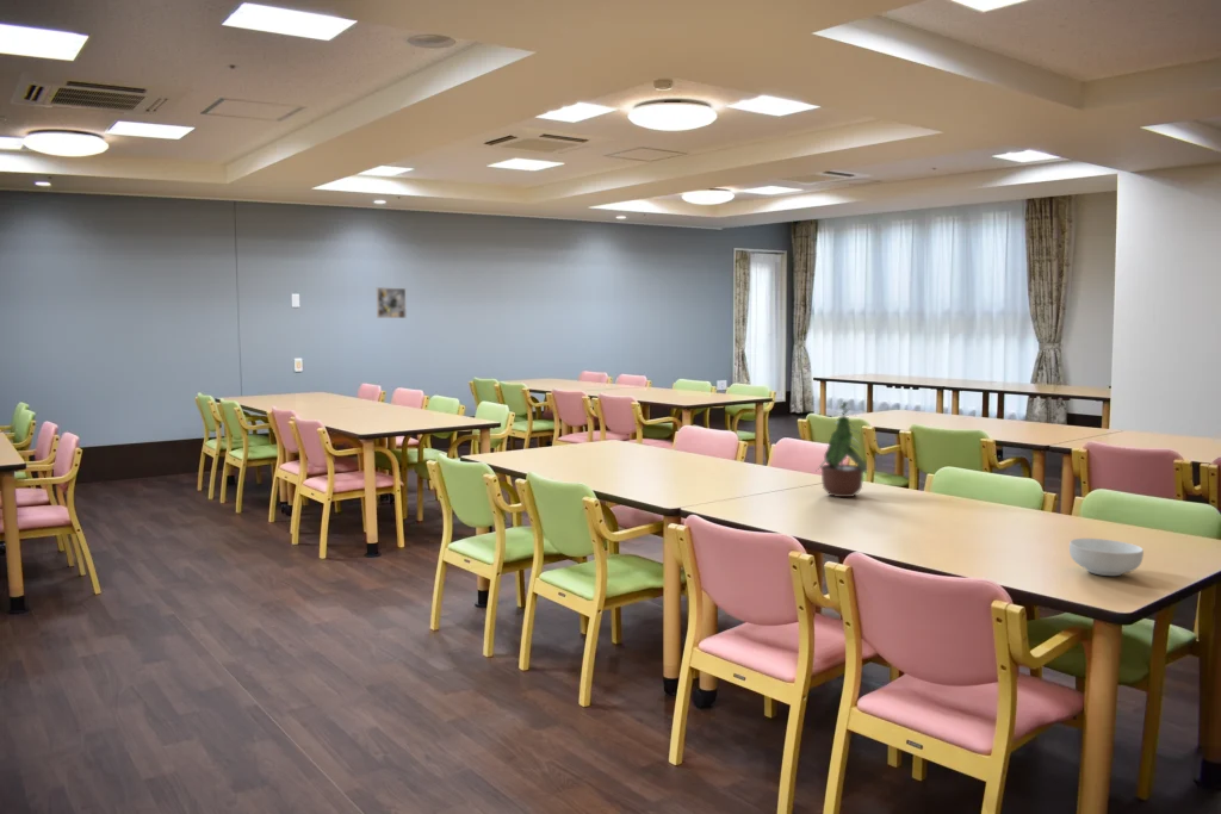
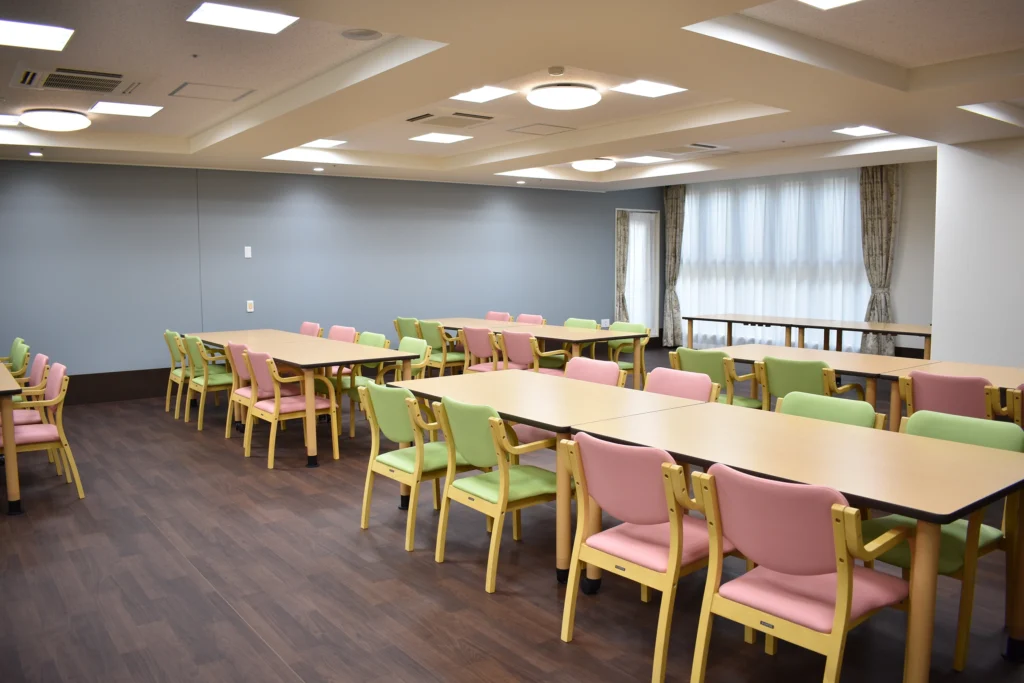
- potted plant [816,400,868,498]
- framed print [376,286,408,319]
- cereal bowl [1068,538,1145,577]
